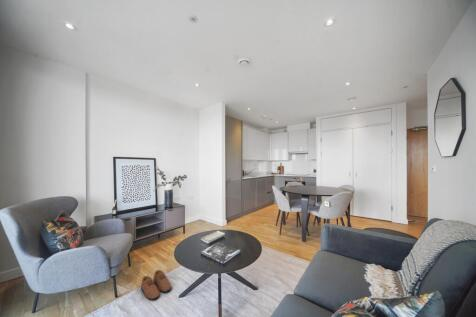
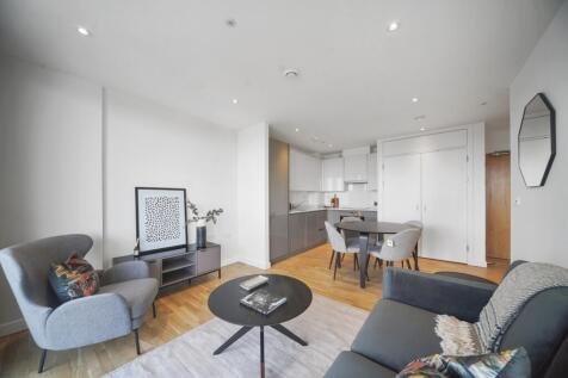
- shoe [140,269,173,301]
